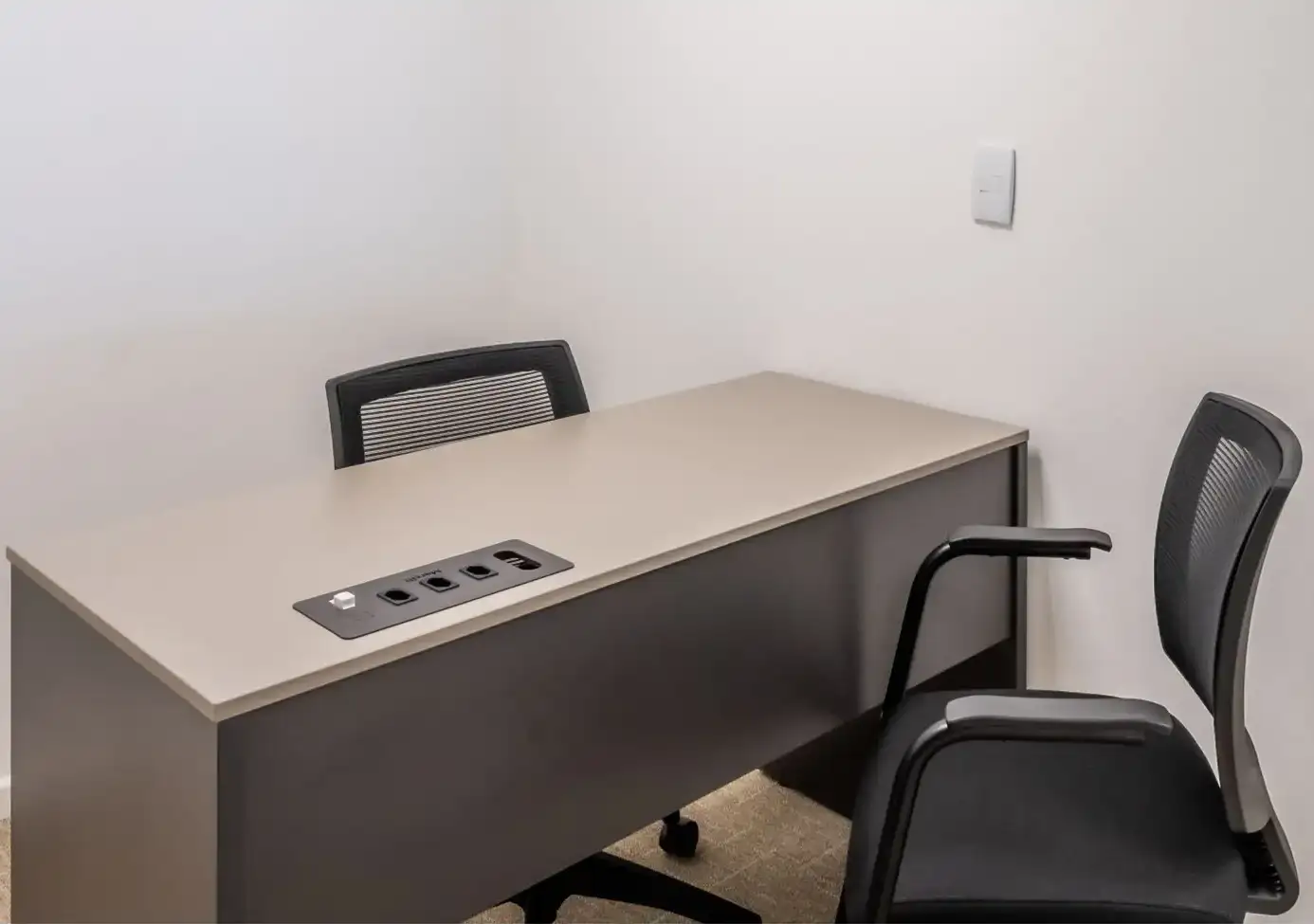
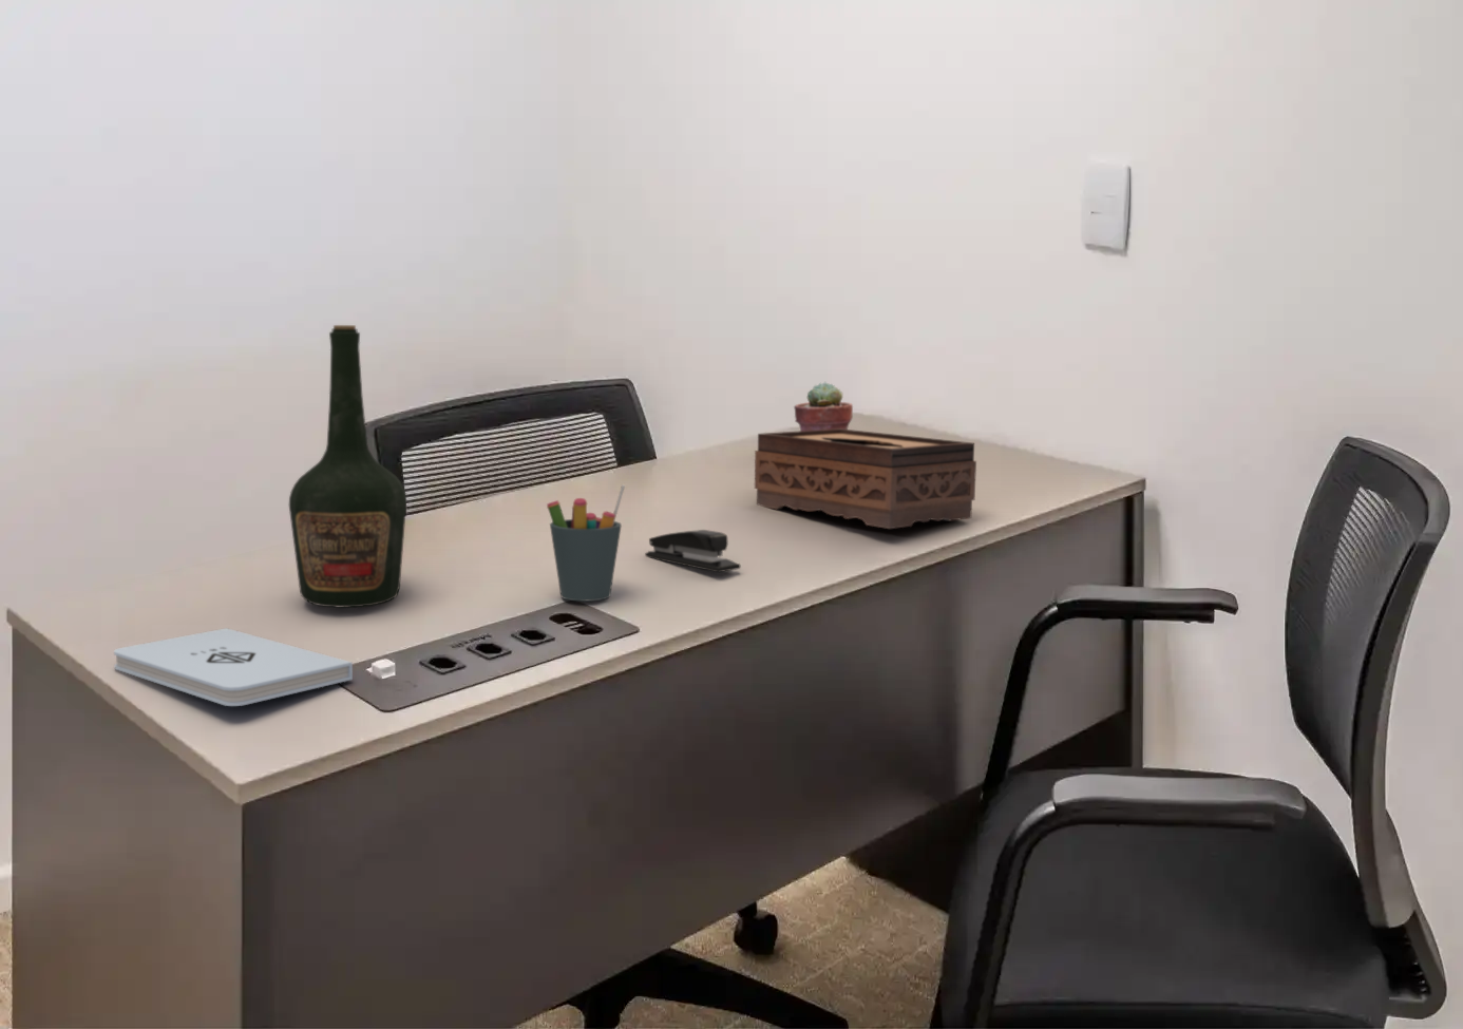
+ tissue box [754,429,978,530]
+ bottle [288,324,408,609]
+ stapler [644,529,742,574]
+ notepad [112,627,354,707]
+ potted succulent [793,381,854,431]
+ pen holder [546,483,626,602]
